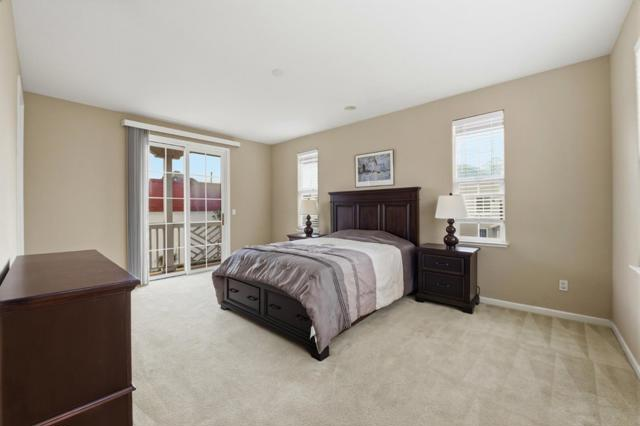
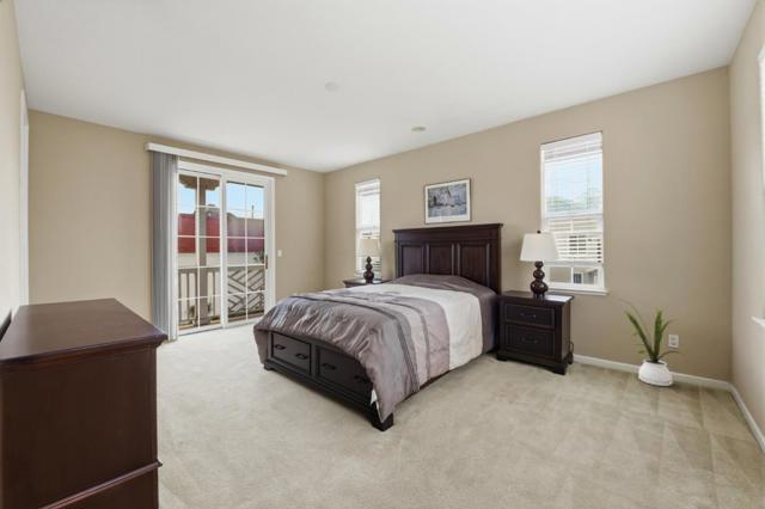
+ house plant [617,298,686,387]
